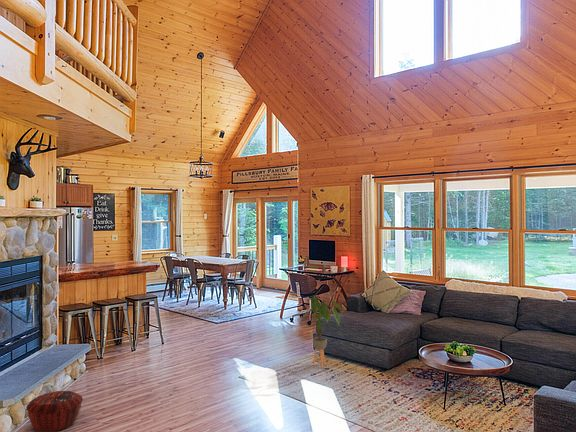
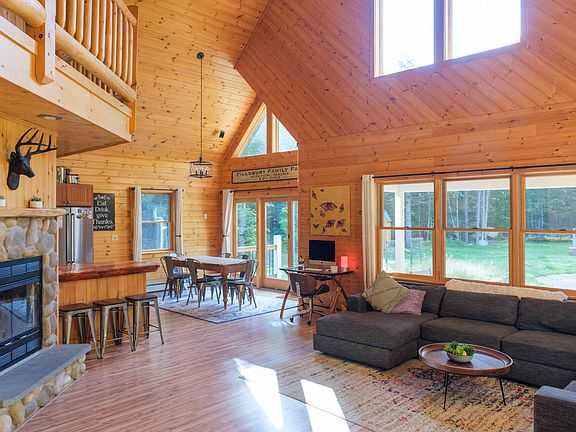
- house plant [301,295,343,369]
- woven basket [25,390,84,432]
